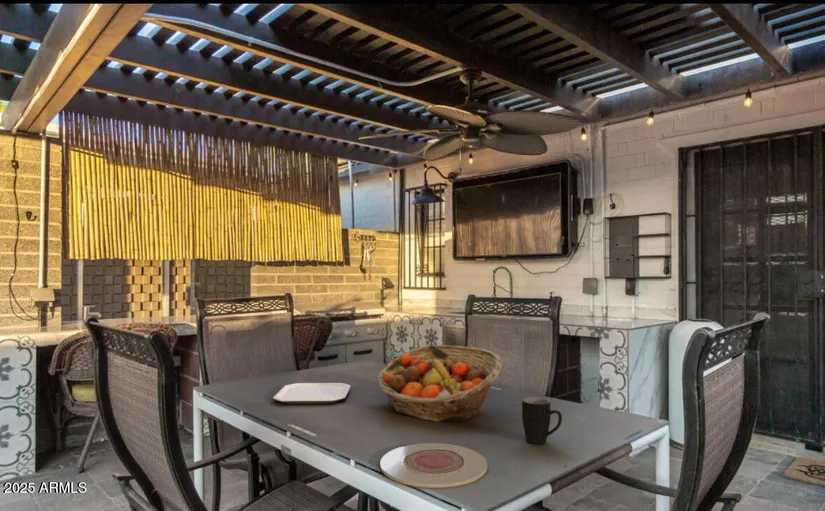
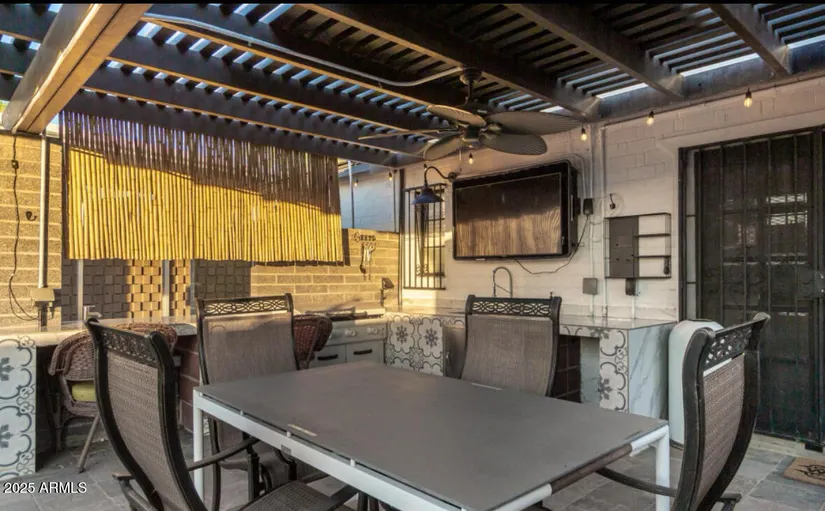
- plate [272,382,352,405]
- plate [379,442,488,489]
- fruit basket [376,344,503,423]
- mug [521,396,563,445]
